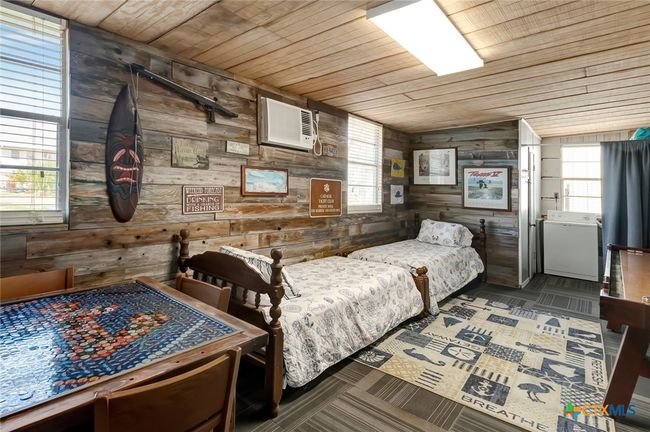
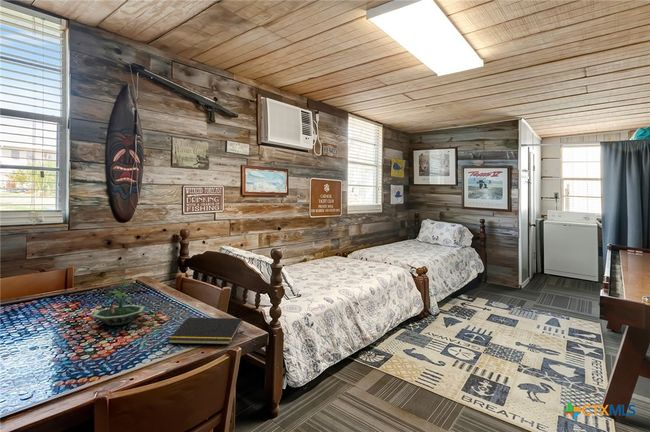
+ terrarium [91,276,146,327]
+ notepad [167,317,244,345]
